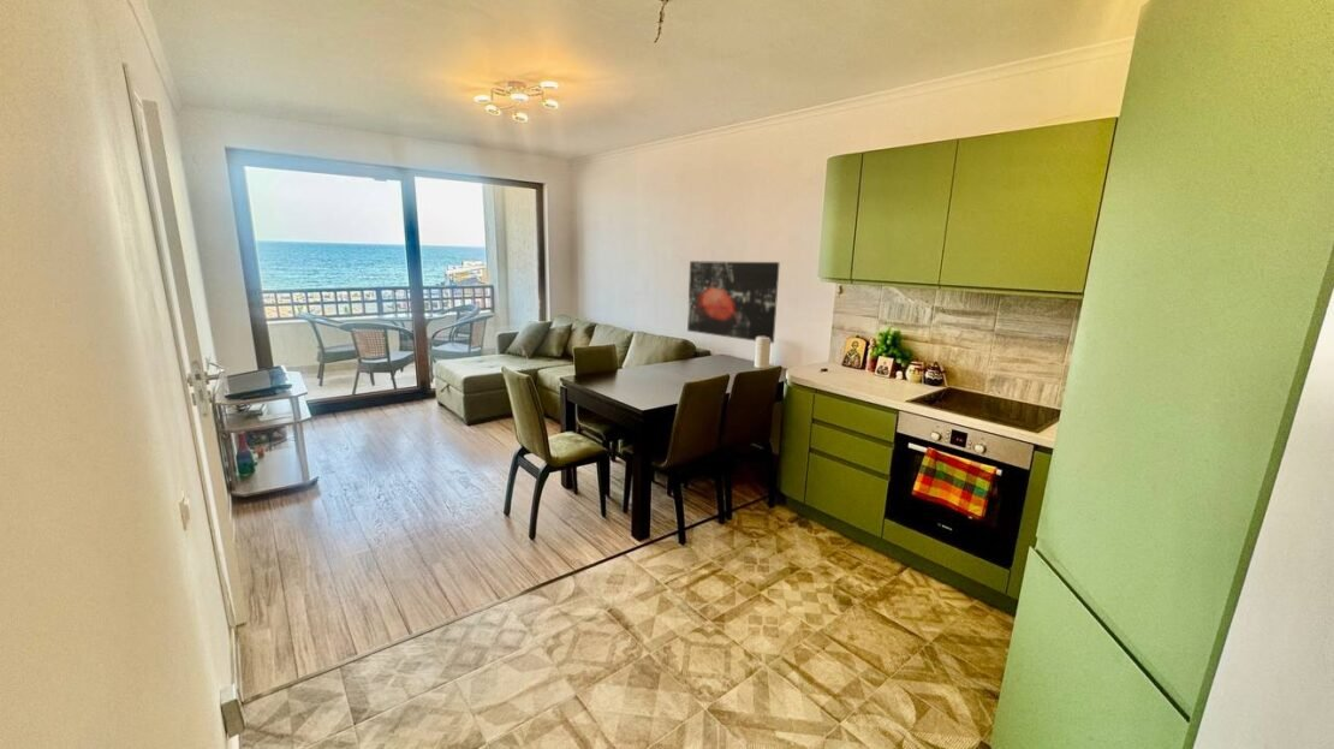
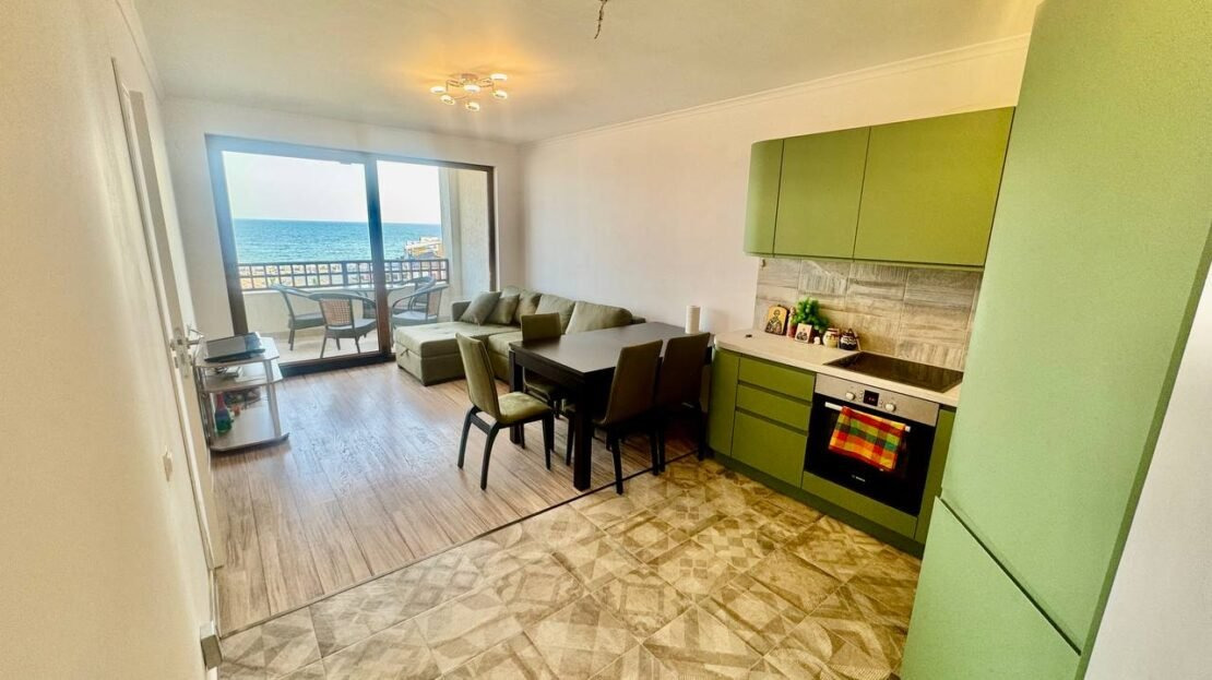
- wall art [686,260,781,345]
